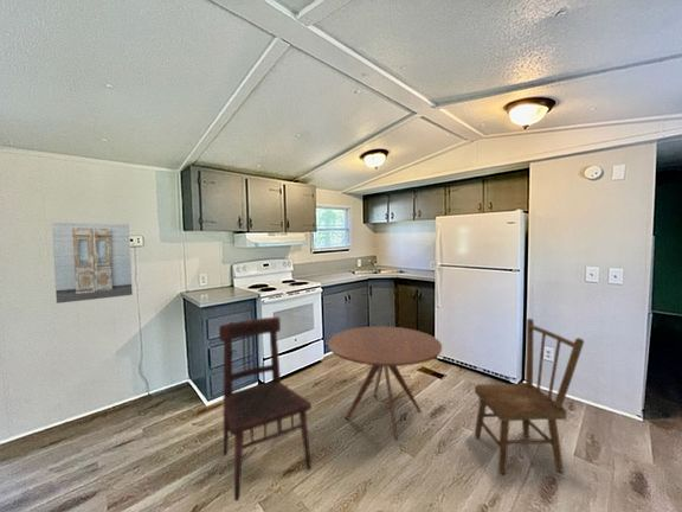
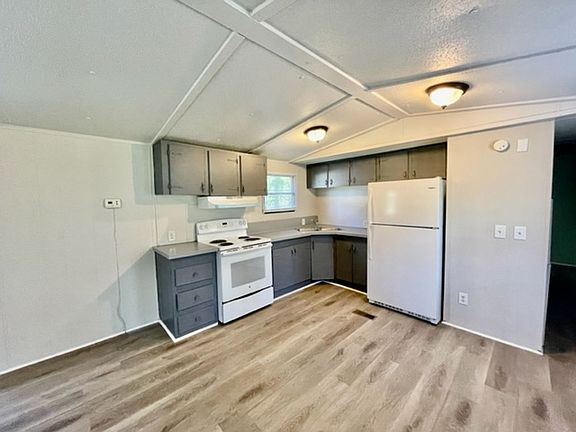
- round table [327,325,443,441]
- dining chair [474,318,585,475]
- dining chair [218,315,313,503]
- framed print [50,220,134,305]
